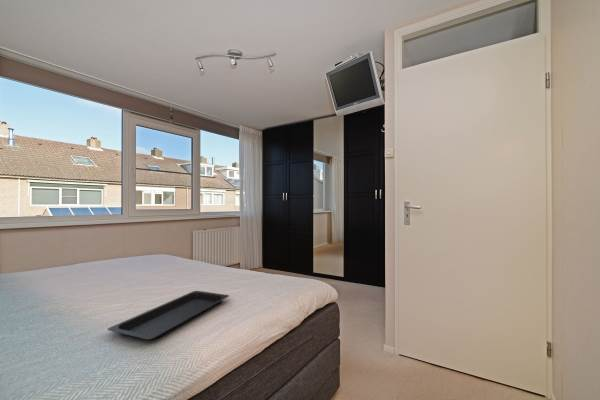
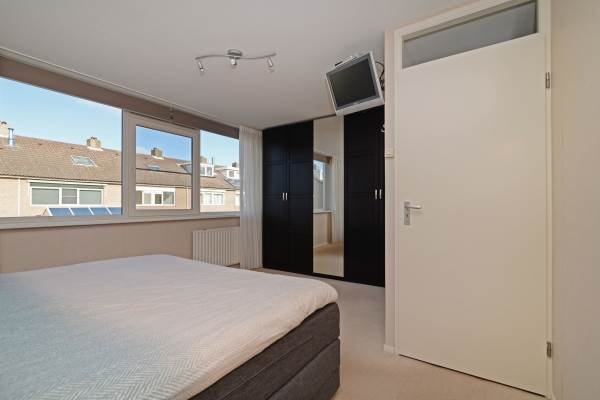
- serving tray [106,290,230,341]
